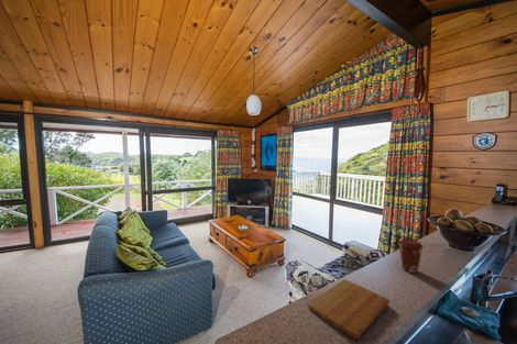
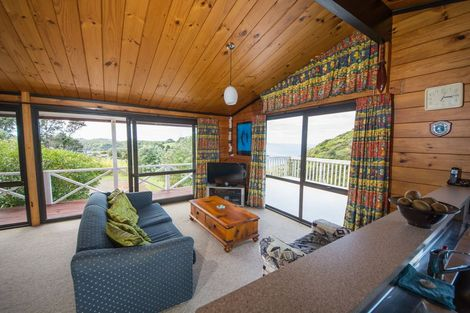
- coffee cup [397,237,425,274]
- cutting board [307,278,391,341]
